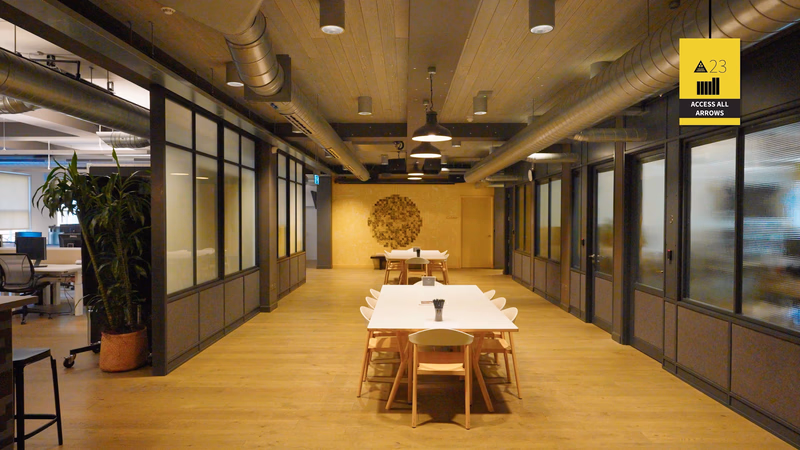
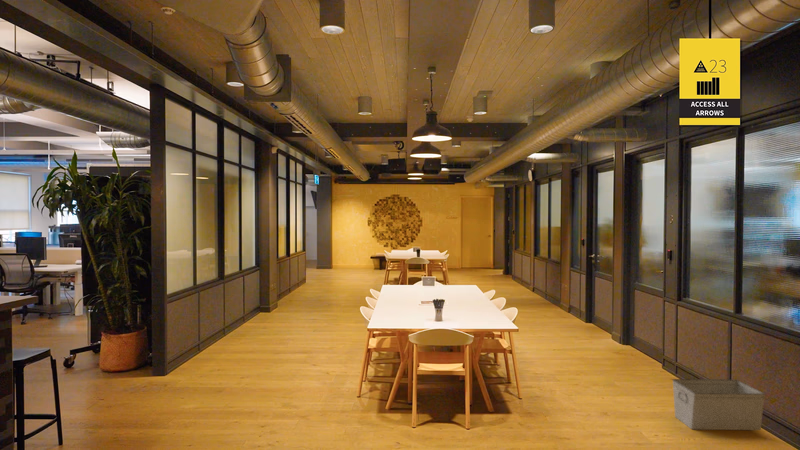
+ storage bin [672,378,766,431]
